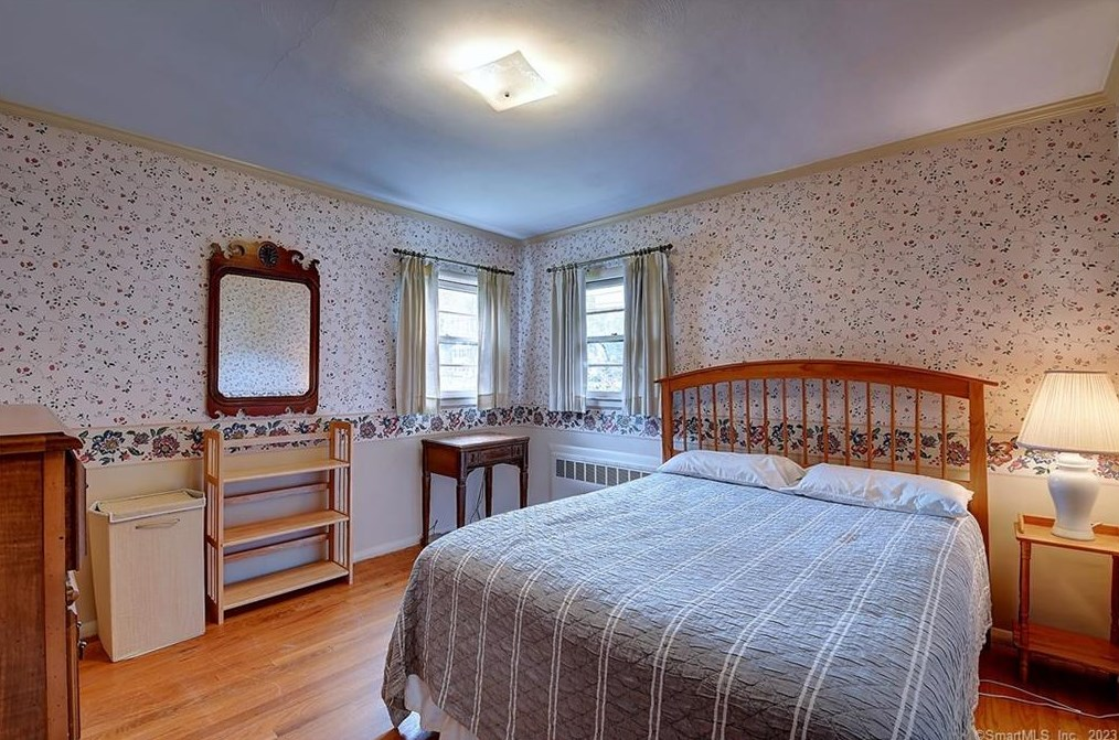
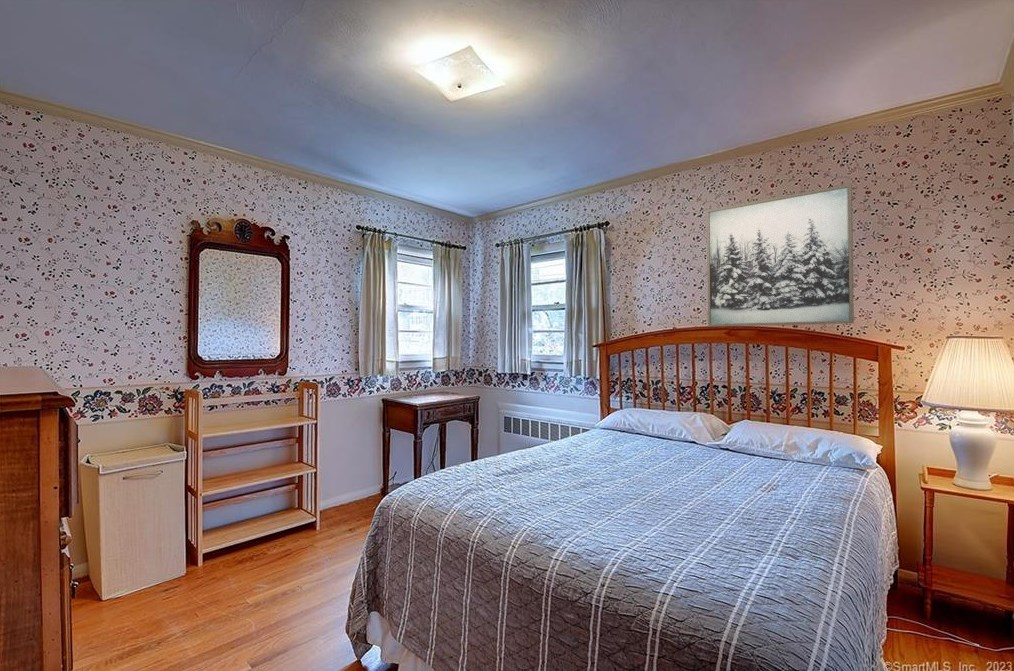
+ wall art [706,183,855,327]
